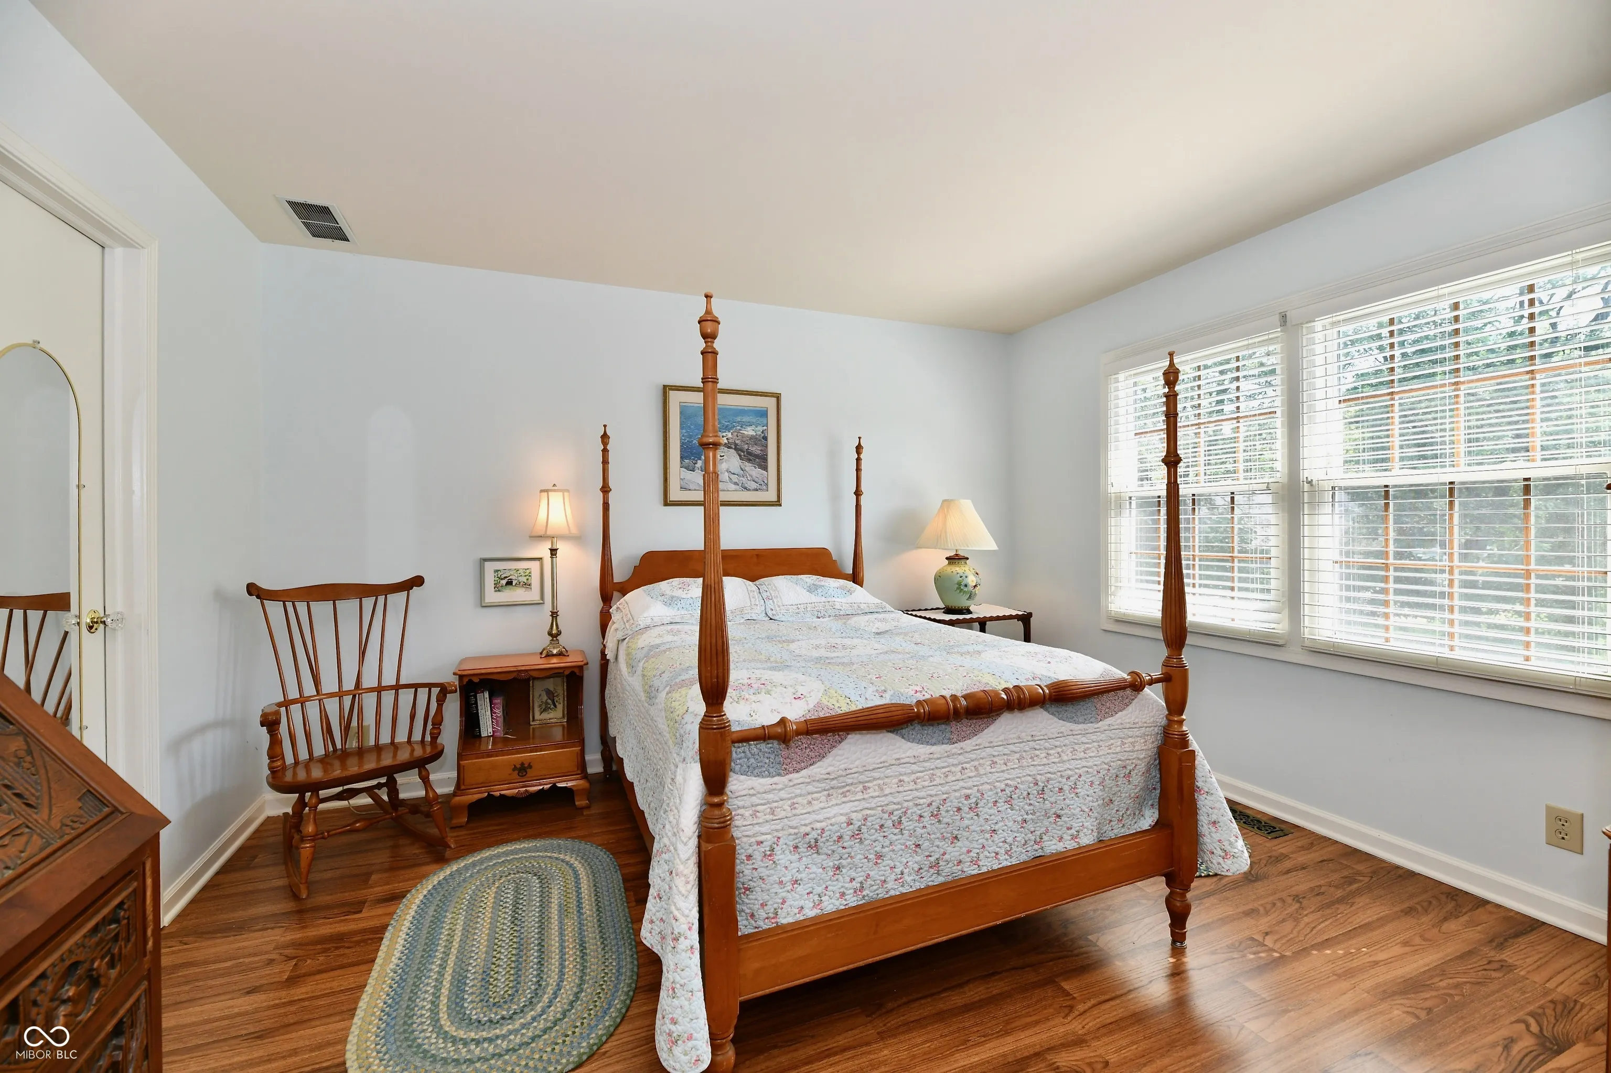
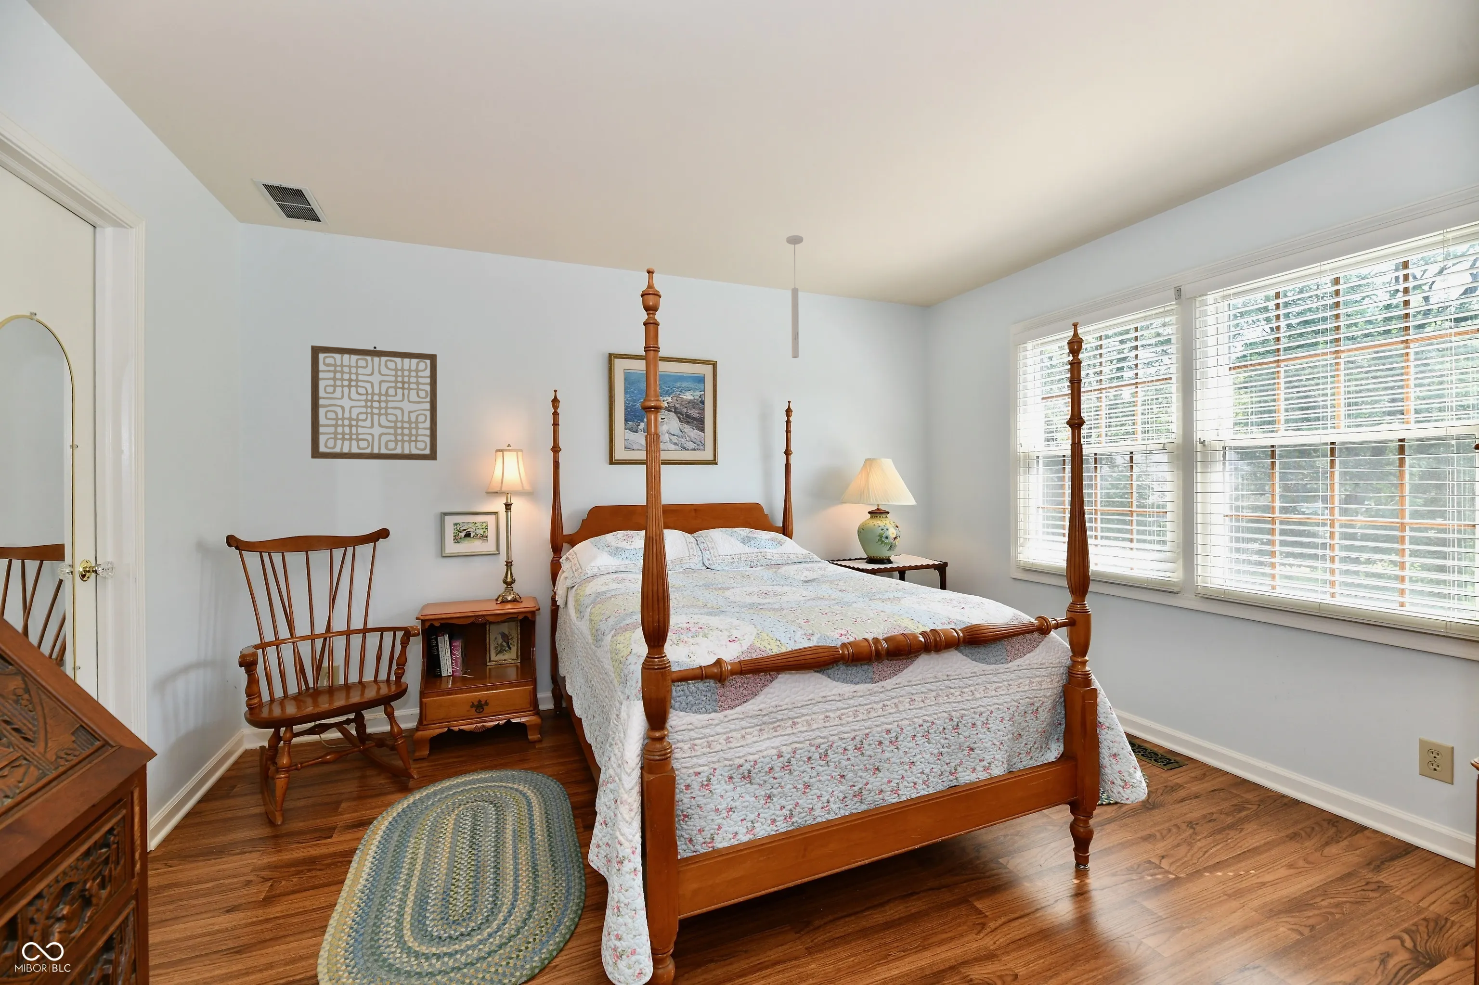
+ ceiling light [786,235,804,358]
+ wall art [310,345,438,461]
